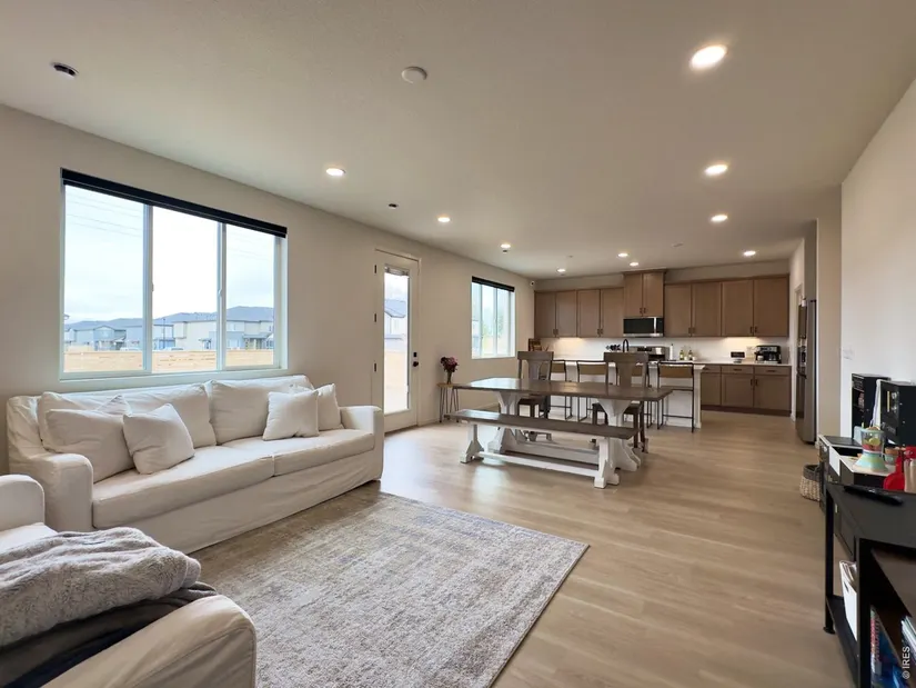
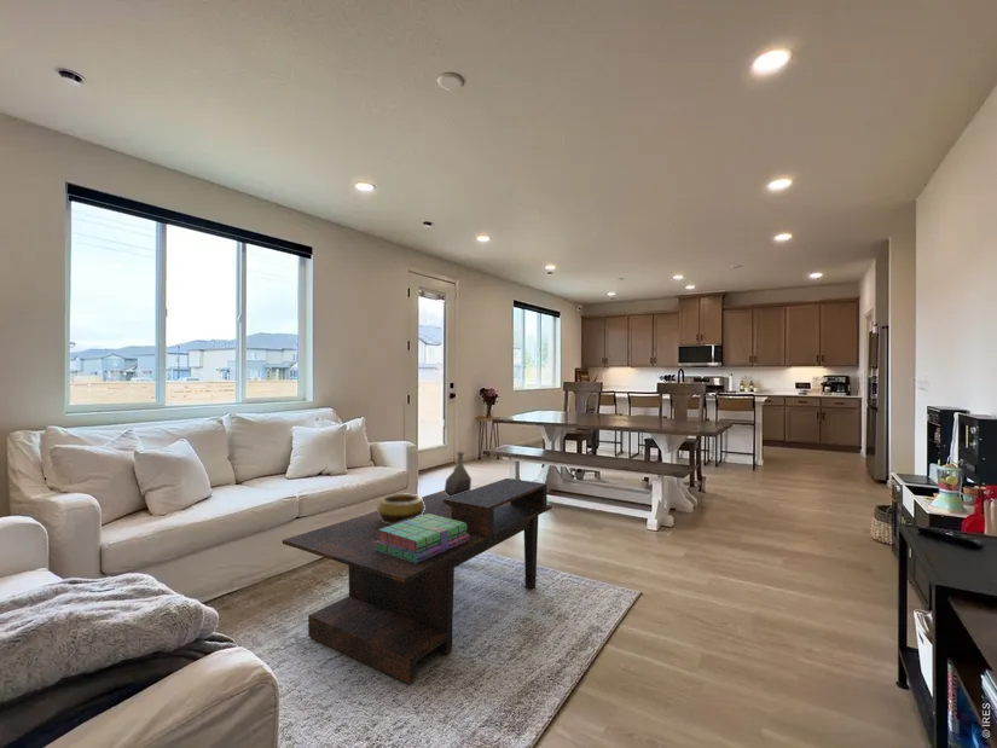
+ stack of books [375,514,469,563]
+ decorative bowl [376,493,425,524]
+ vase [444,451,473,497]
+ coffee table [282,477,553,685]
